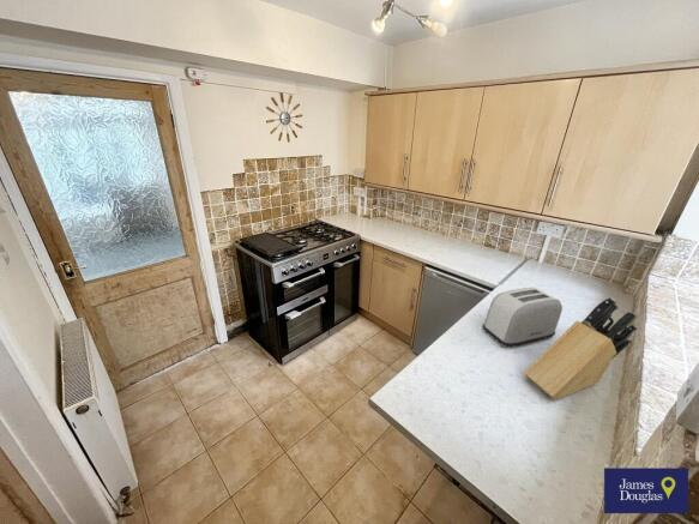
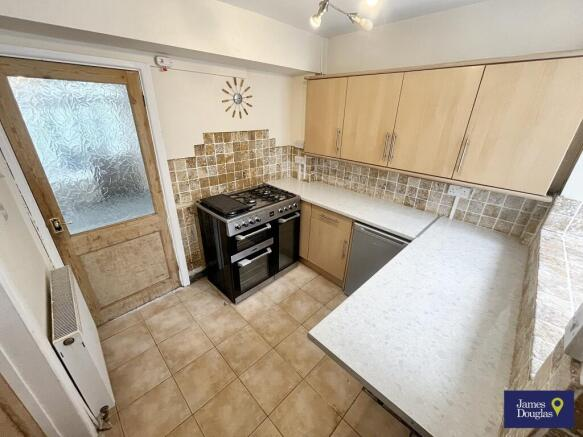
- knife block [523,296,639,400]
- toaster [482,287,564,348]
